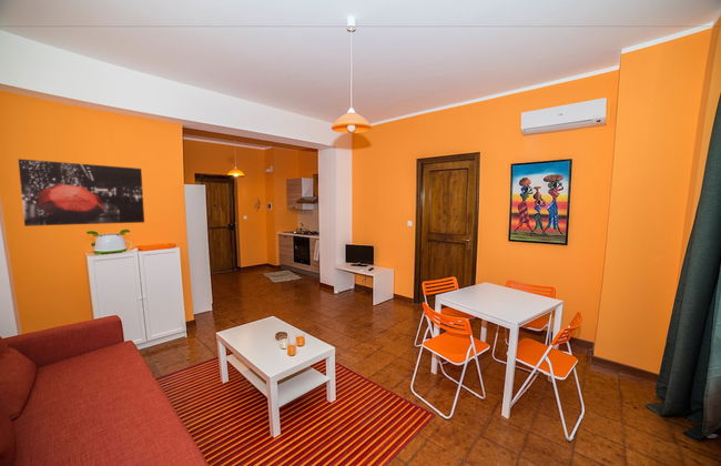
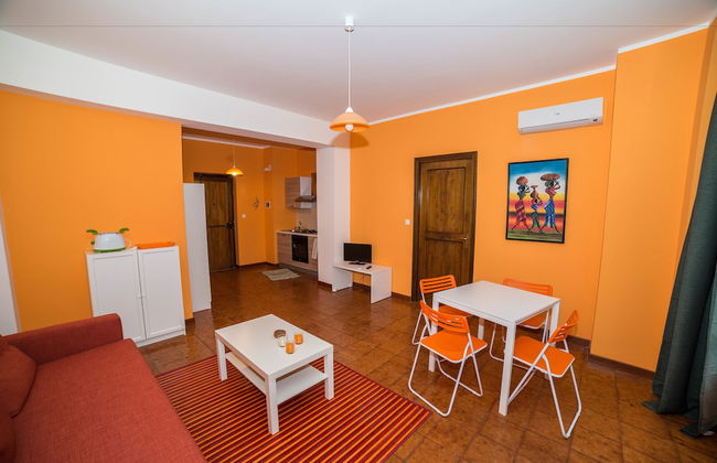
- wall art [18,158,145,227]
